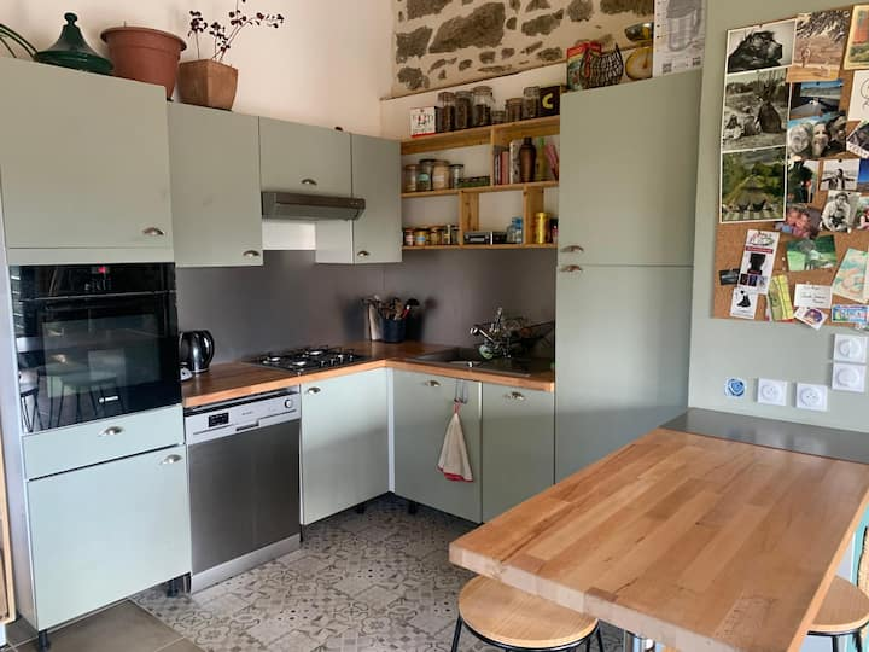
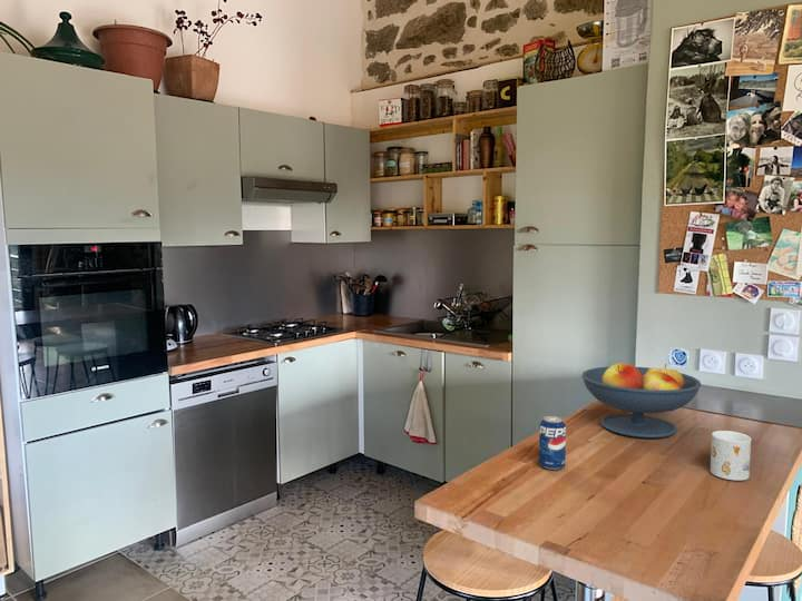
+ beverage can [538,415,567,471]
+ mug [710,430,752,482]
+ fruit bowl [580,362,702,439]
